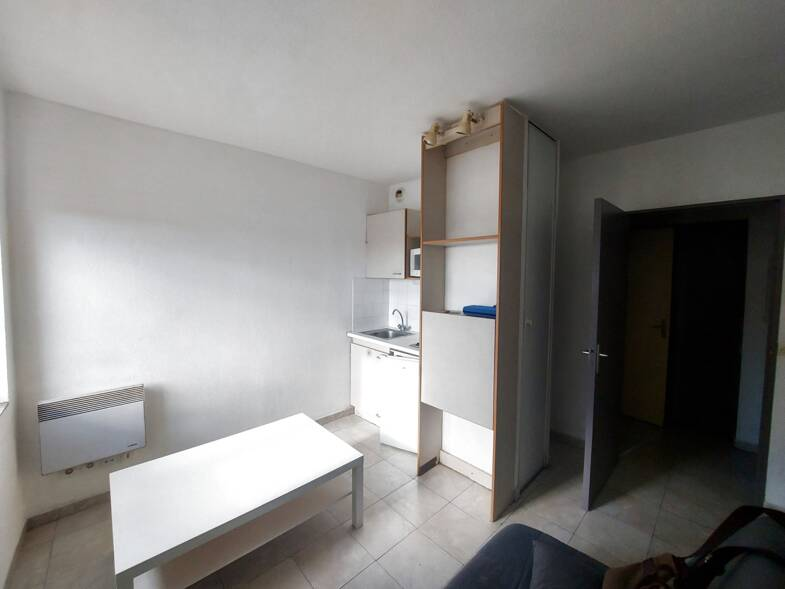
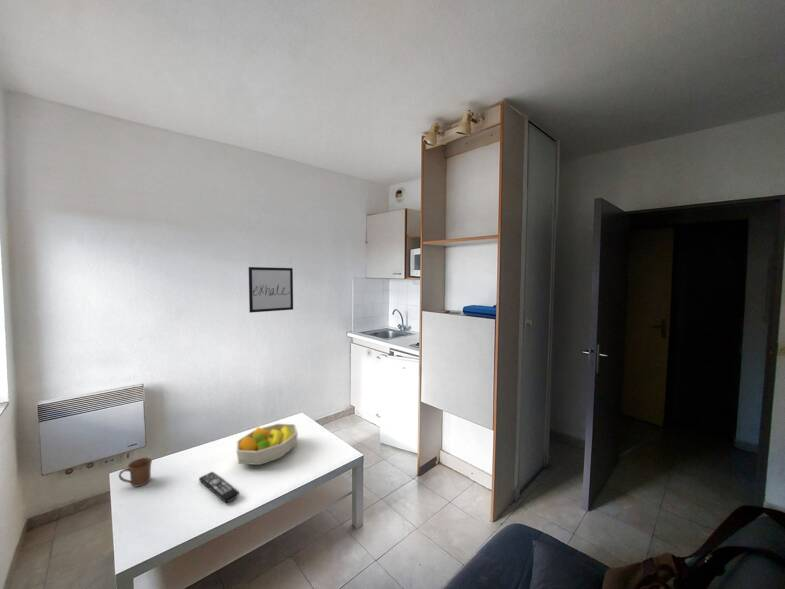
+ wall art [248,266,294,314]
+ remote control [198,471,240,503]
+ fruit bowl [235,422,299,466]
+ mug [118,456,153,488]
